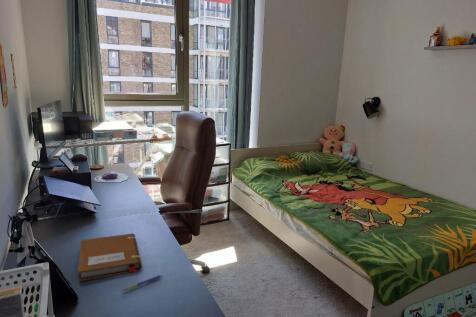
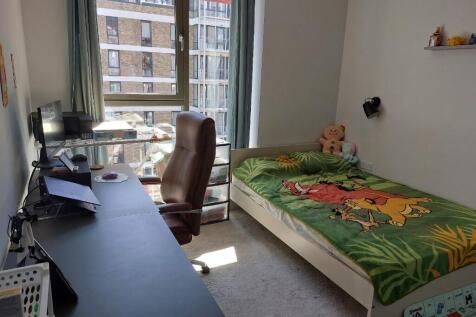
- notebook [77,233,143,282]
- pen [121,274,163,292]
